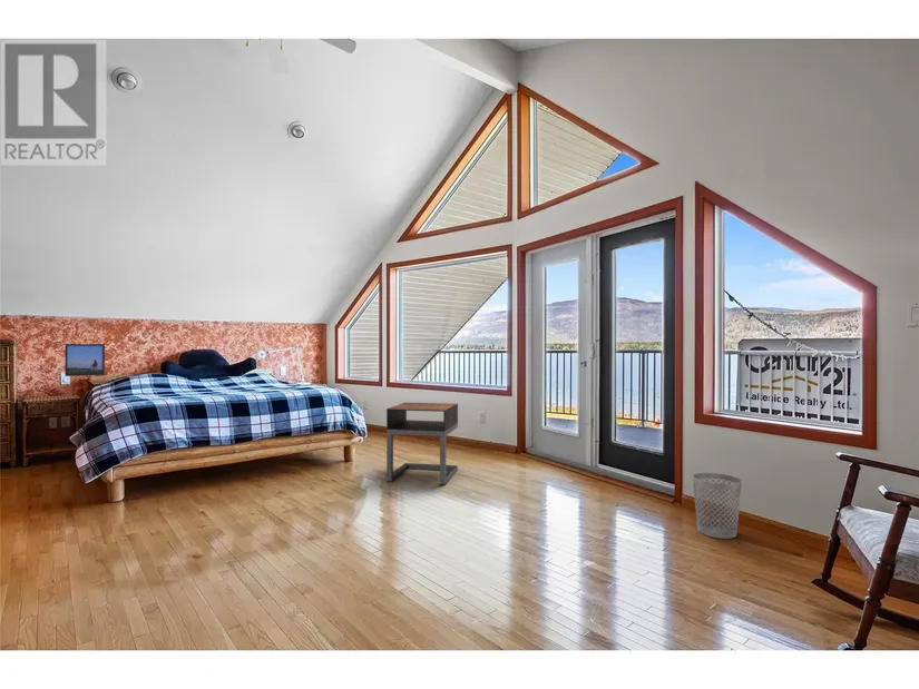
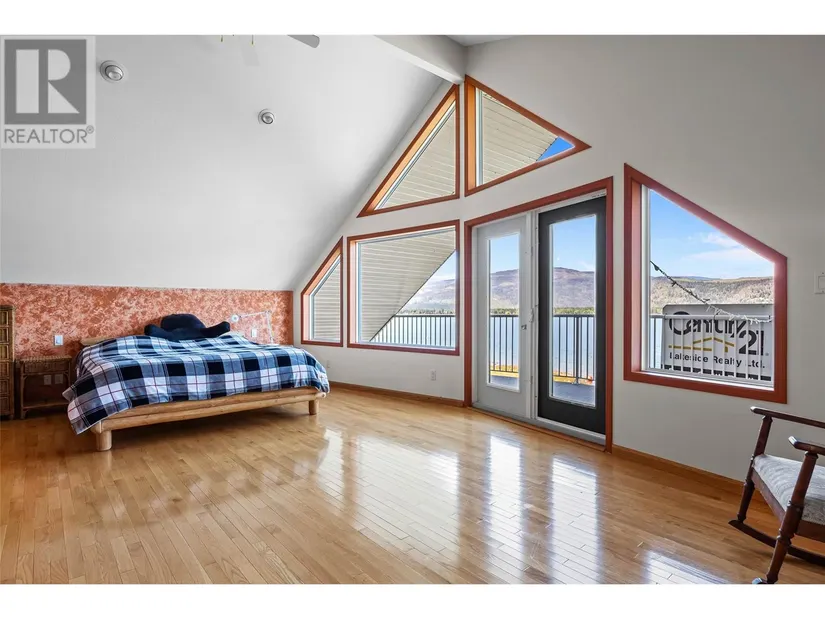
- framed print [63,343,106,377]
- nightstand [385,402,459,486]
- wastebasket [692,472,743,540]
